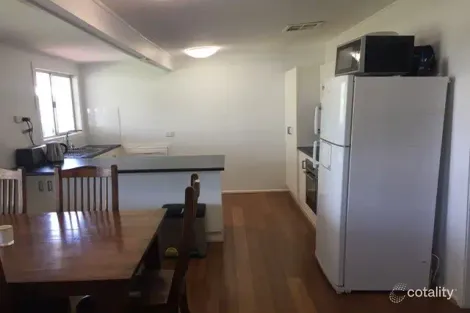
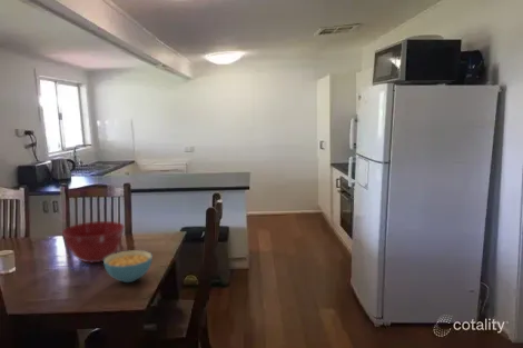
+ cereal bowl [102,249,154,284]
+ mixing bowl [61,220,126,264]
